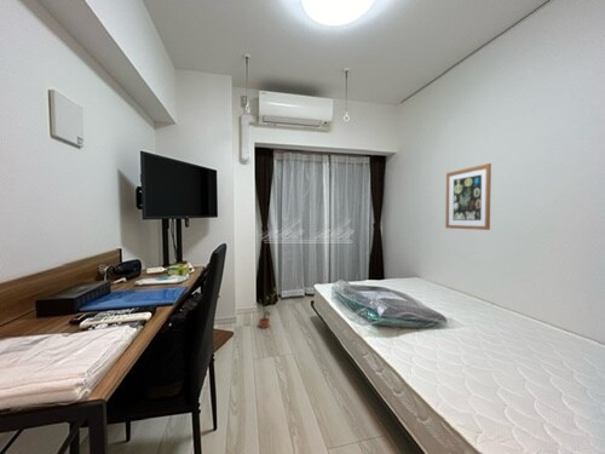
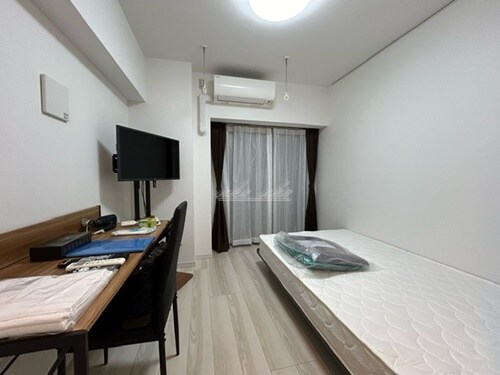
- potted plant [253,286,278,329]
- wall art [444,162,492,231]
